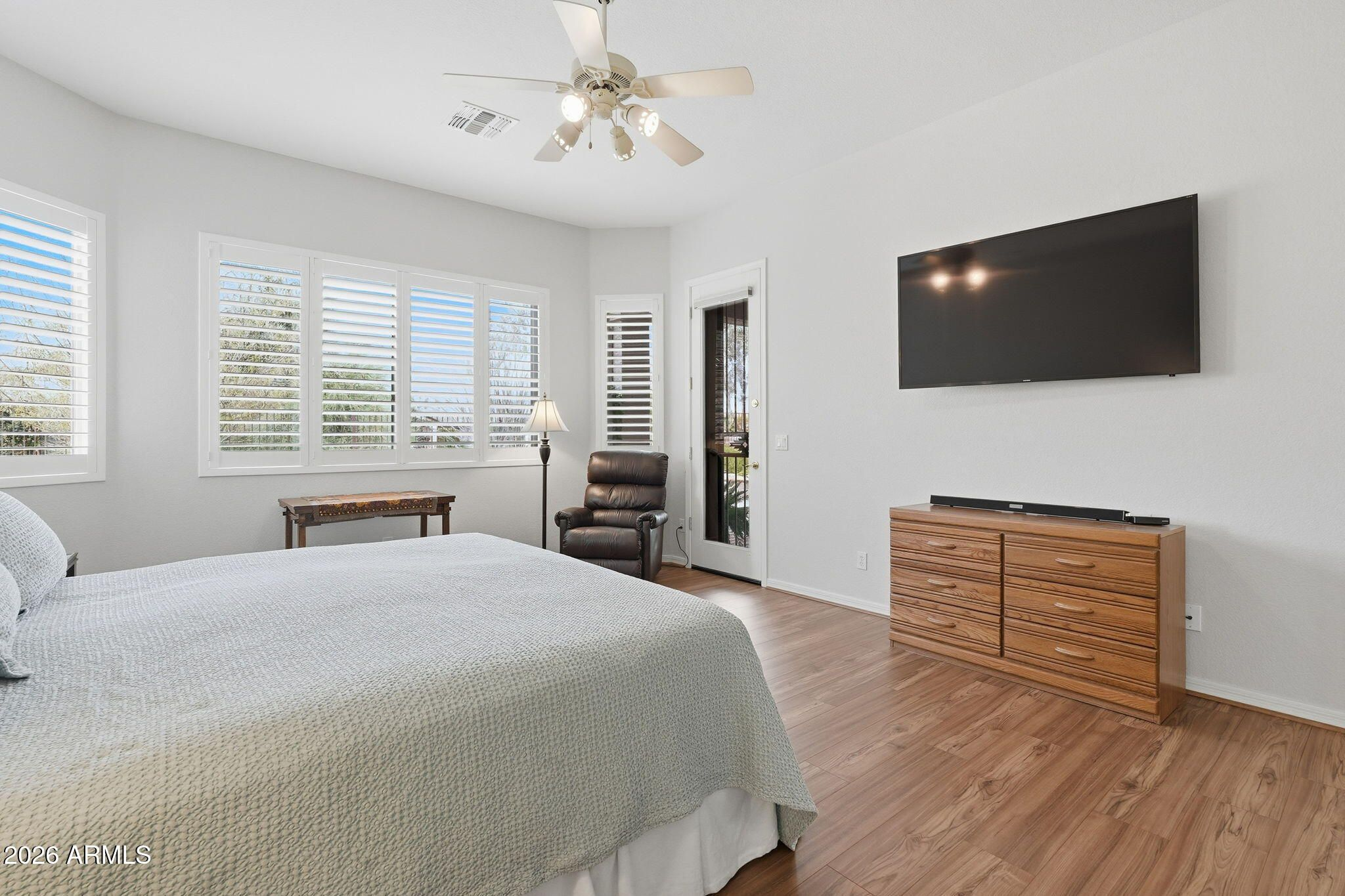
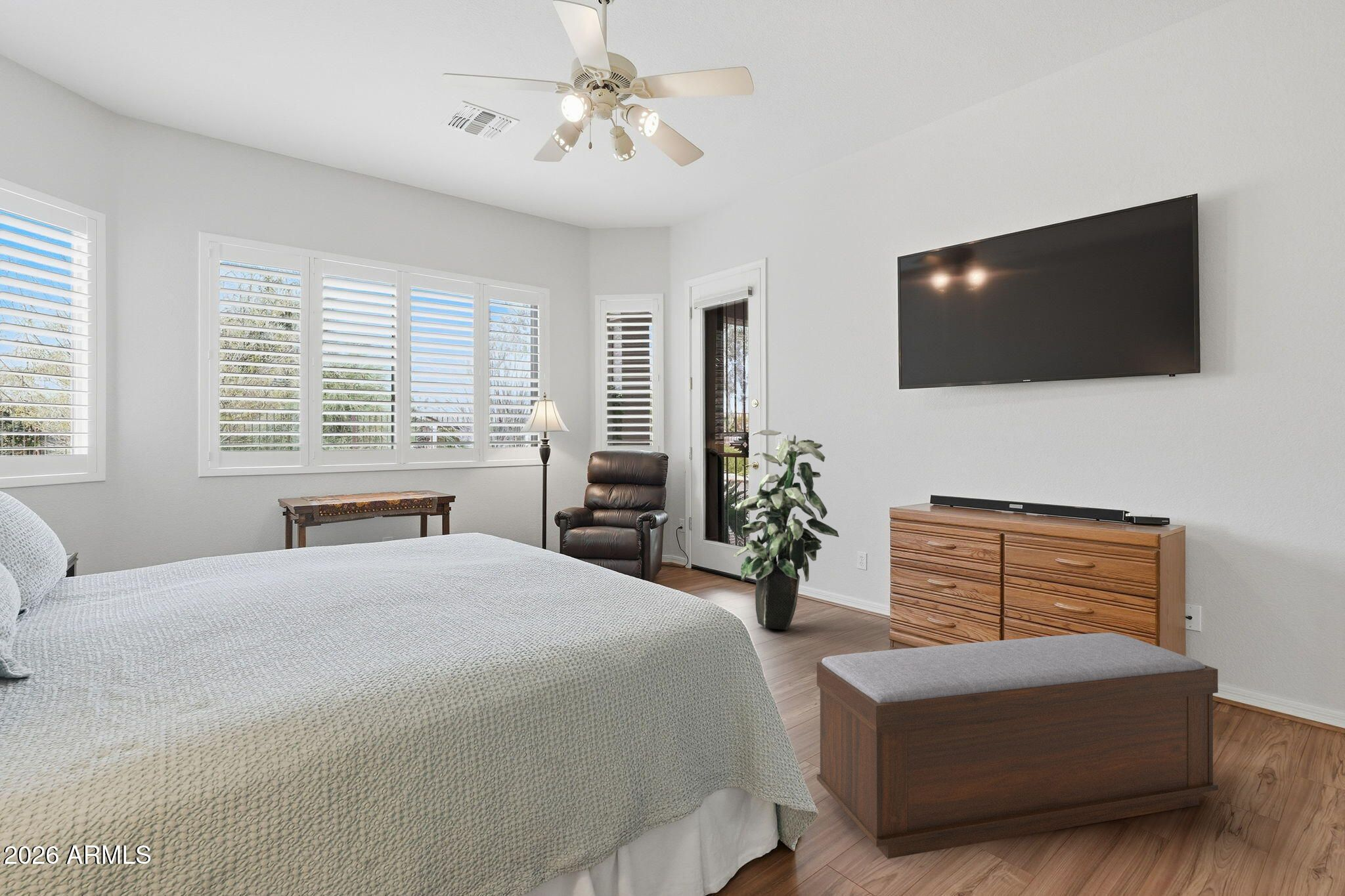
+ bench [816,632,1219,859]
+ indoor plant [733,429,840,630]
